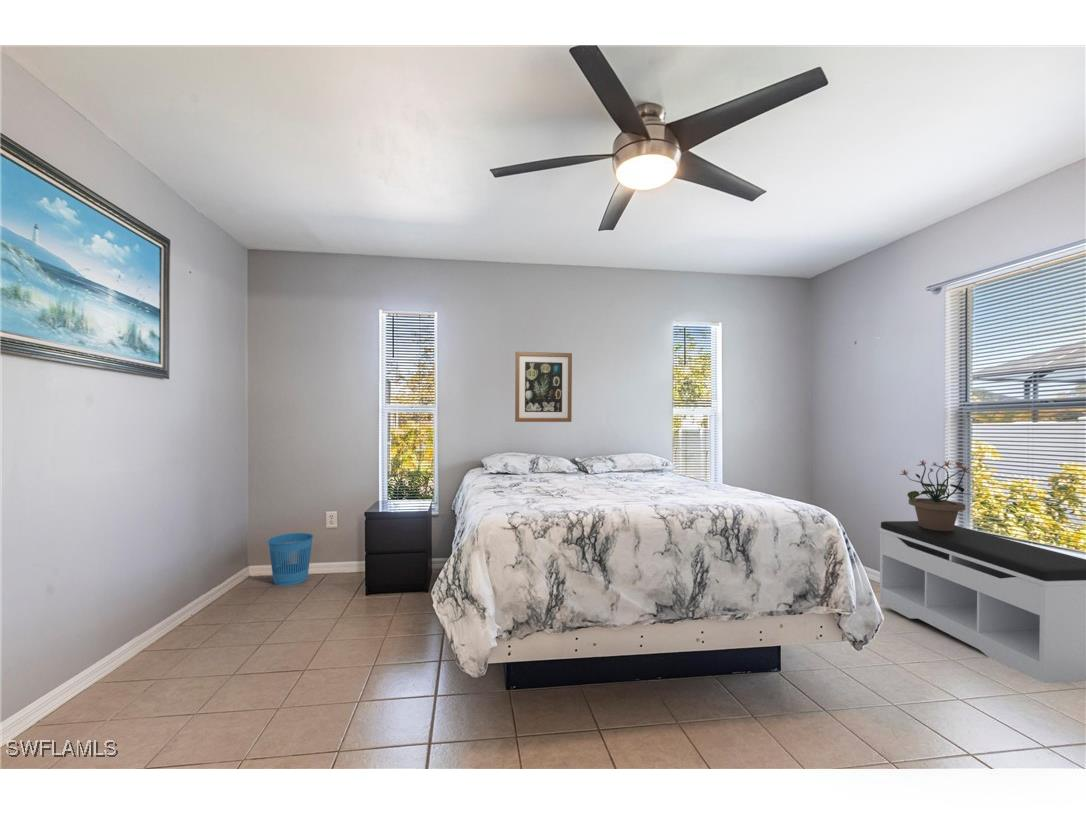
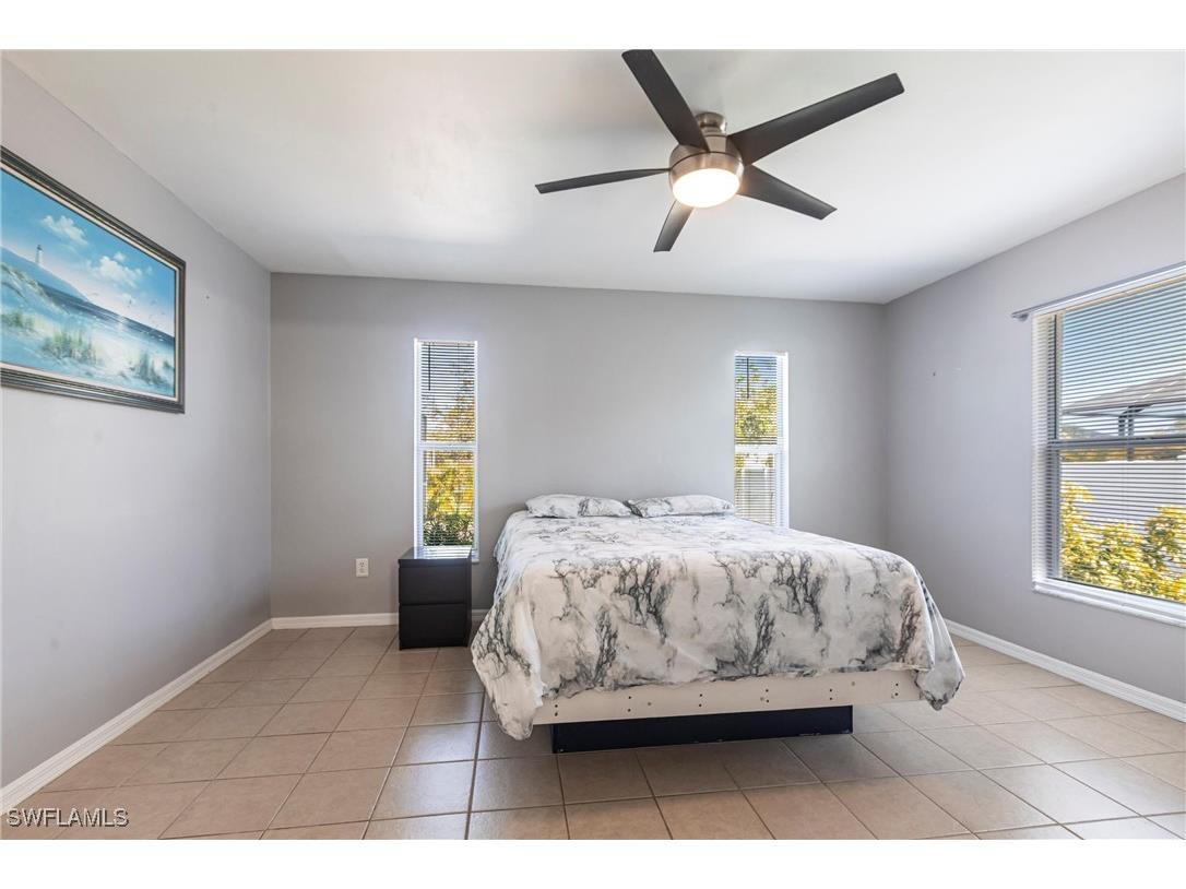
- wastebasket [267,532,314,587]
- potted plant [899,459,983,531]
- bench [878,520,1086,684]
- wall art [514,351,573,423]
